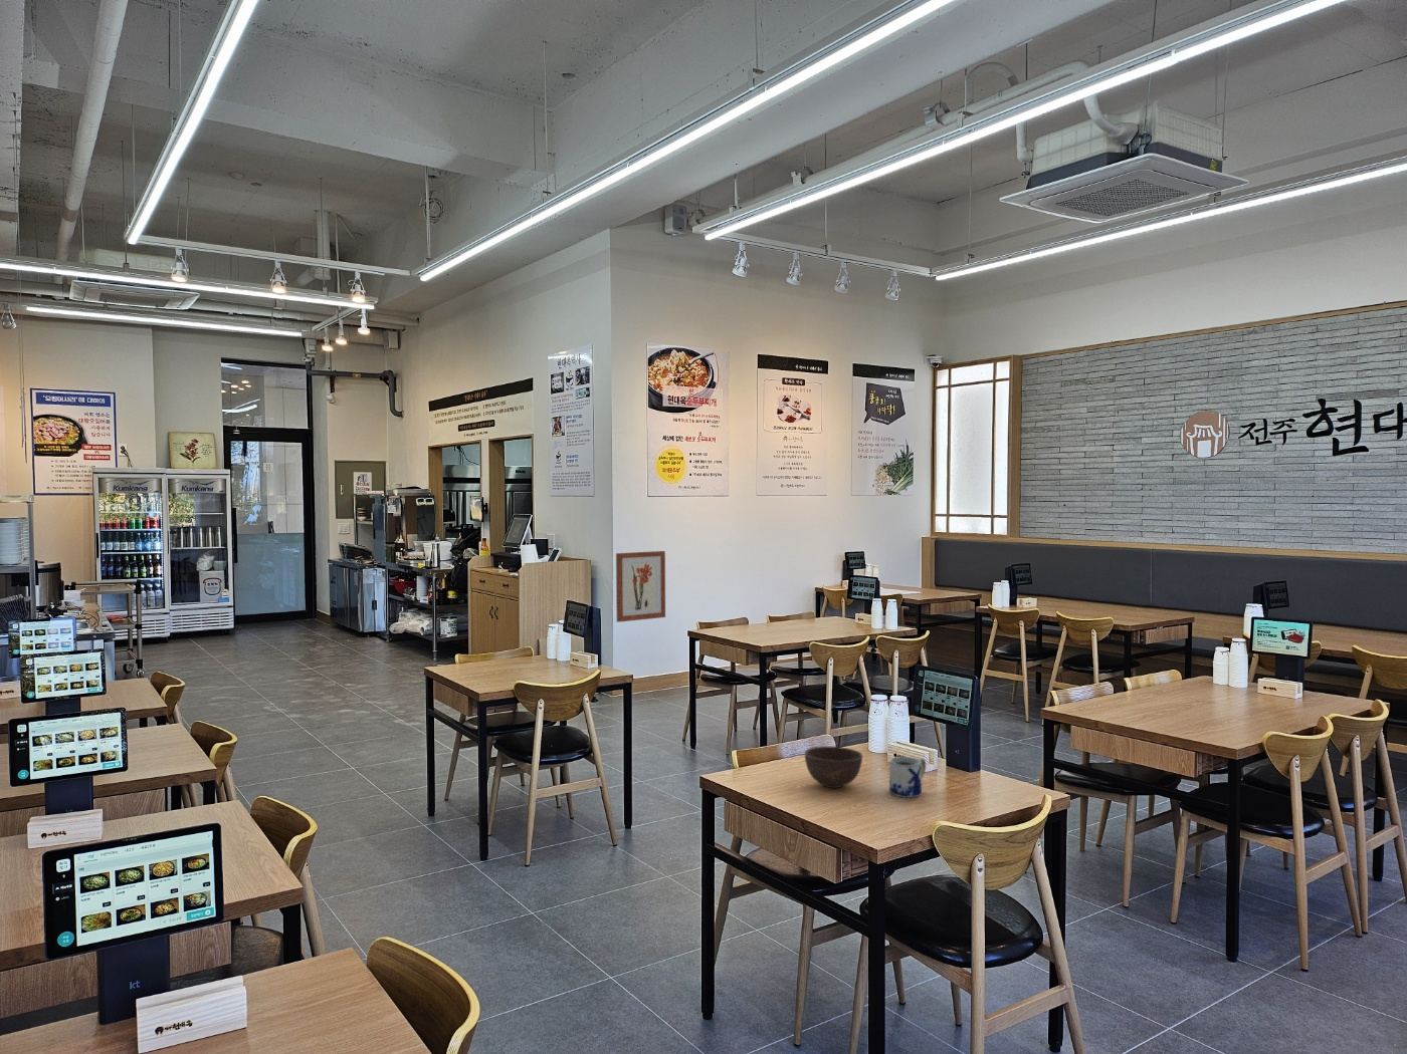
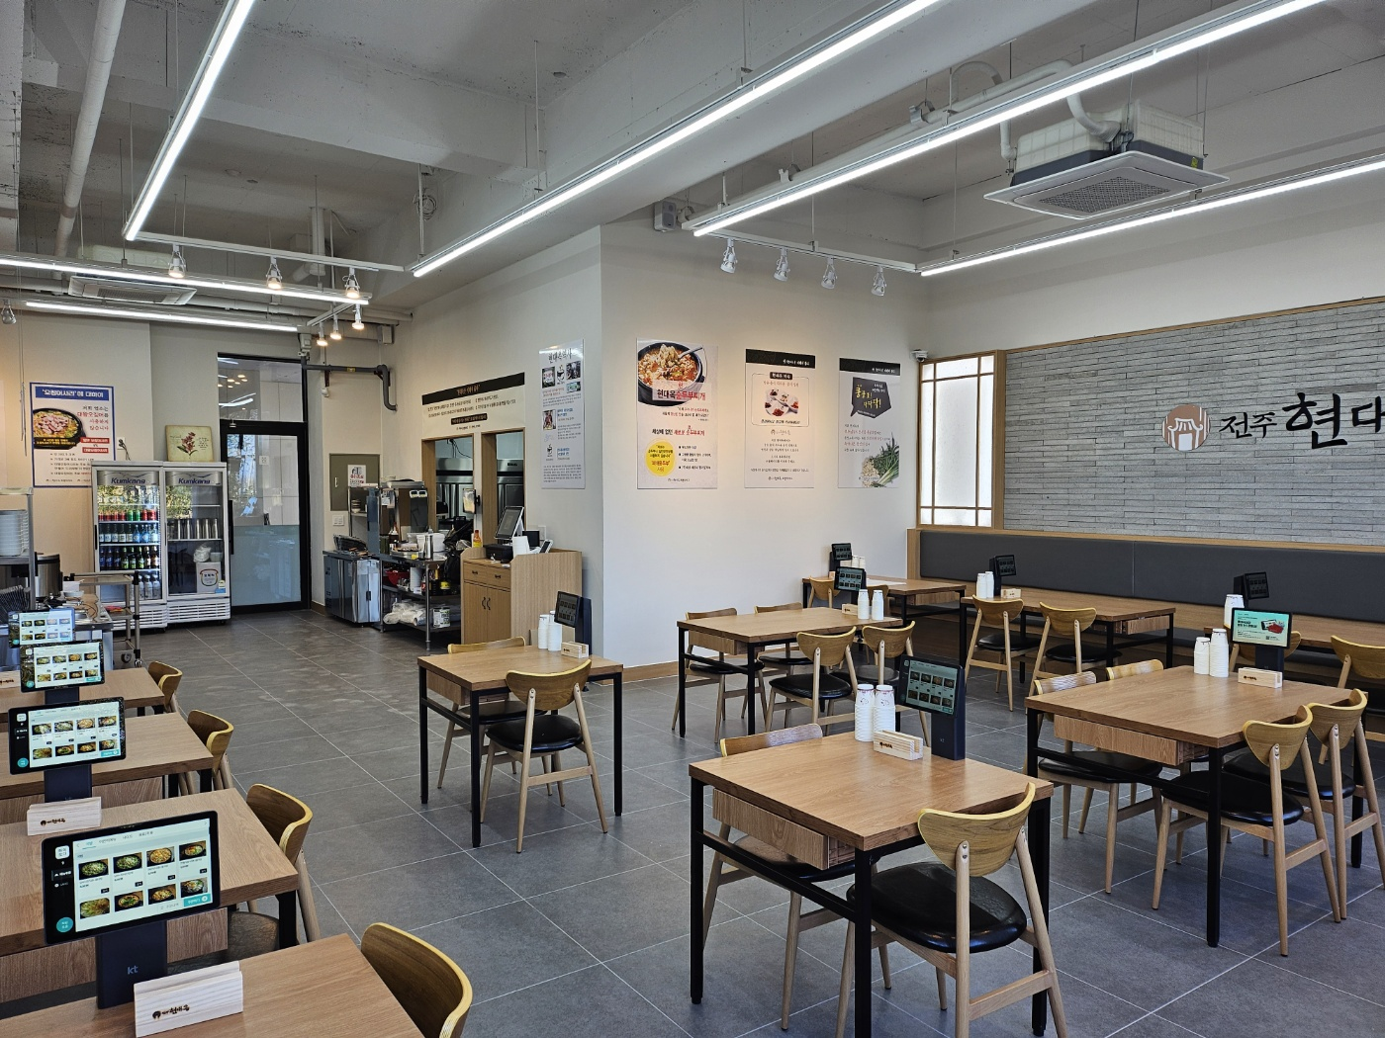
- bowl [804,746,863,789]
- wall art [615,550,666,623]
- mug [889,756,926,799]
